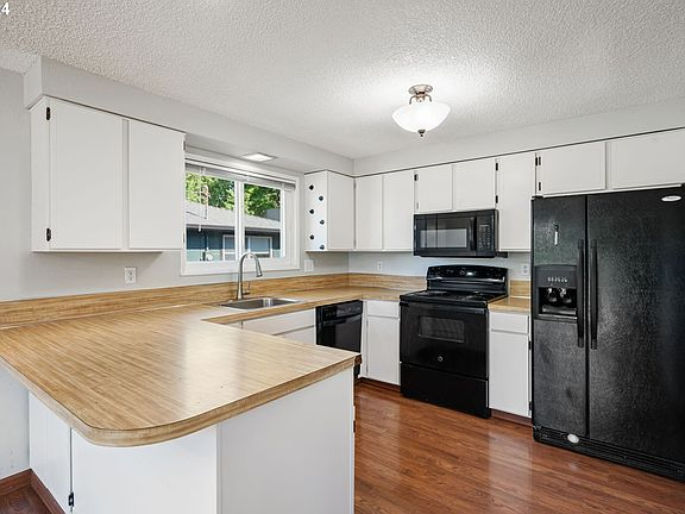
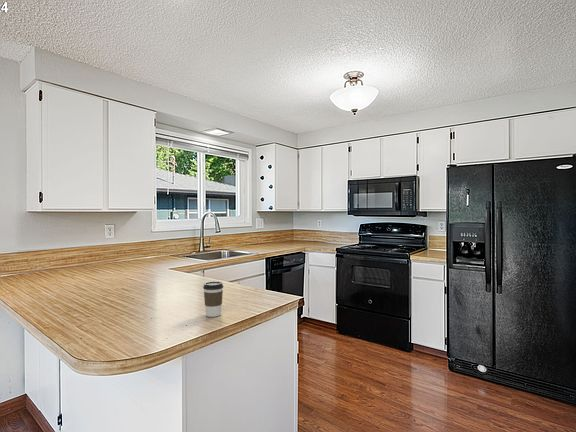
+ coffee cup [202,280,224,318]
